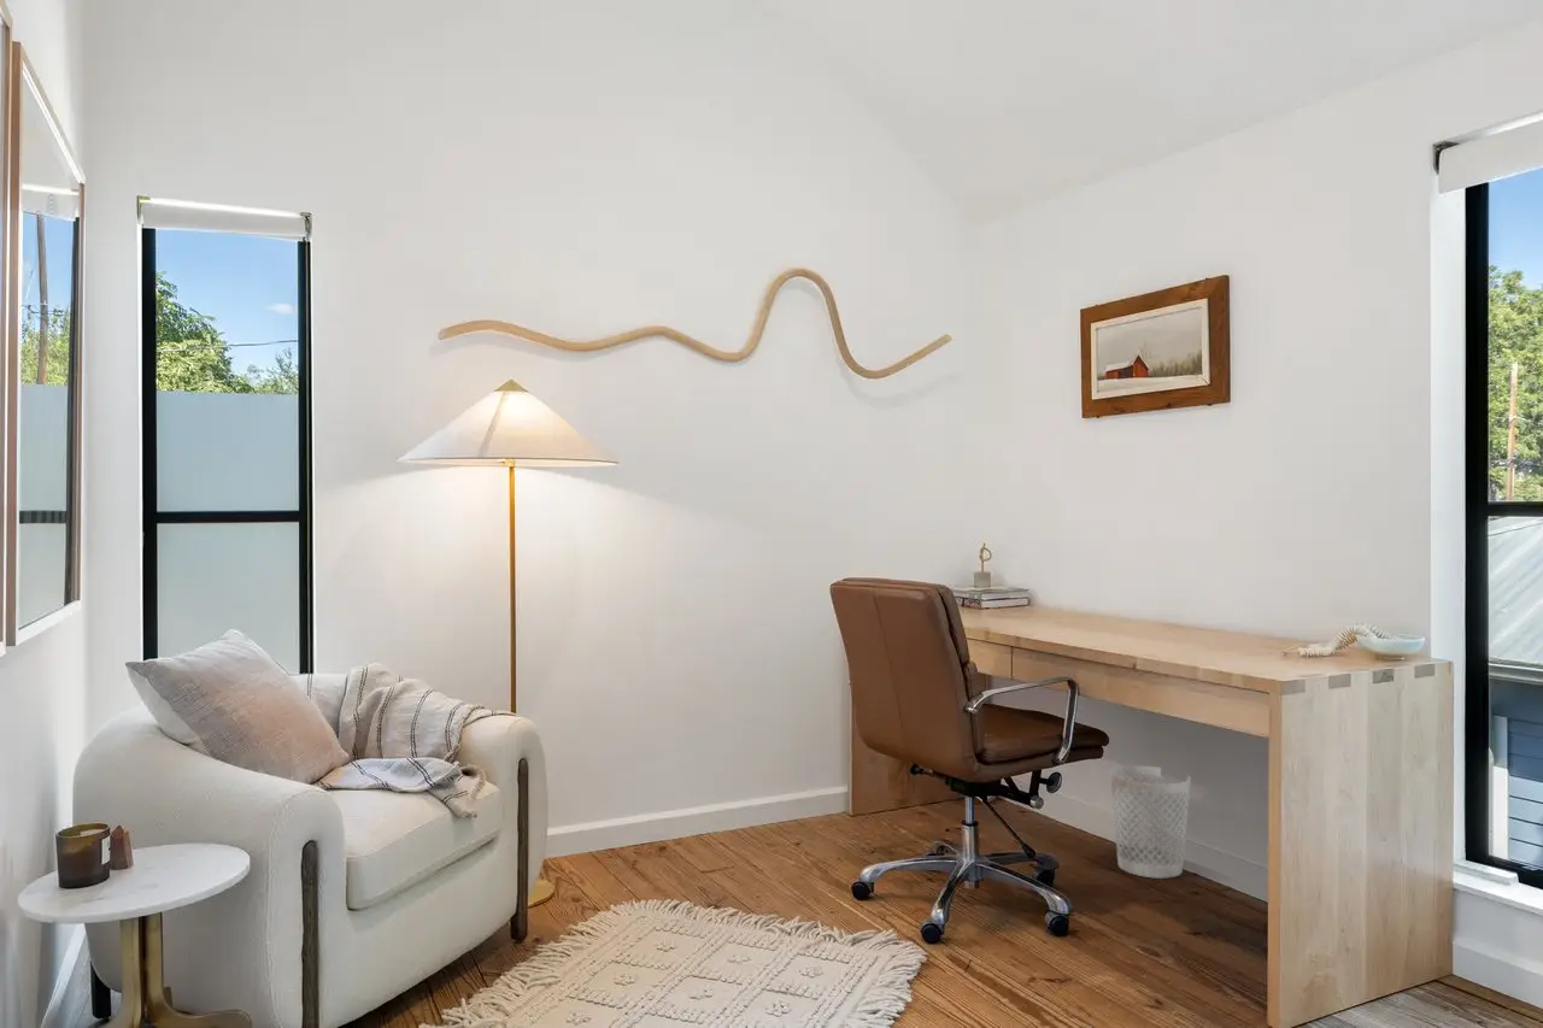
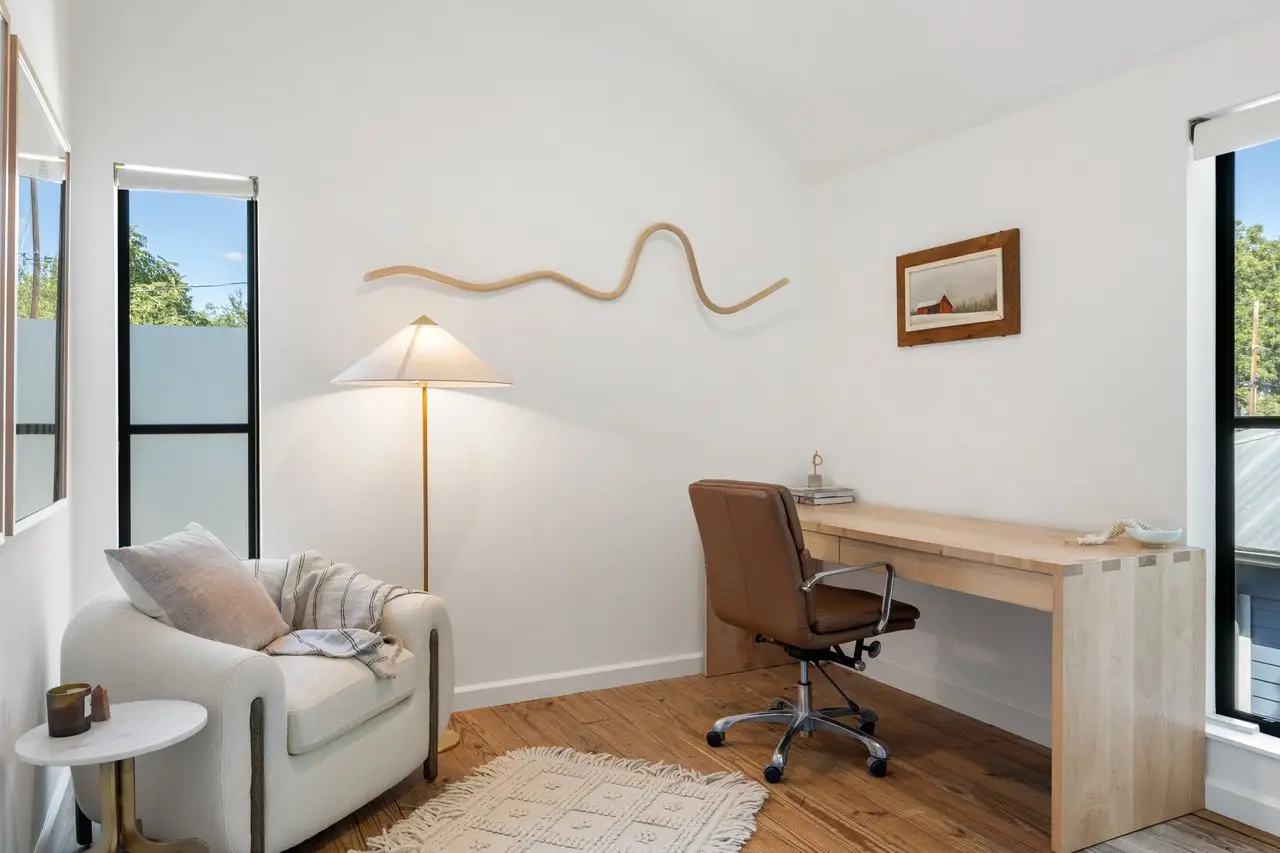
- wastebasket [1109,765,1192,880]
